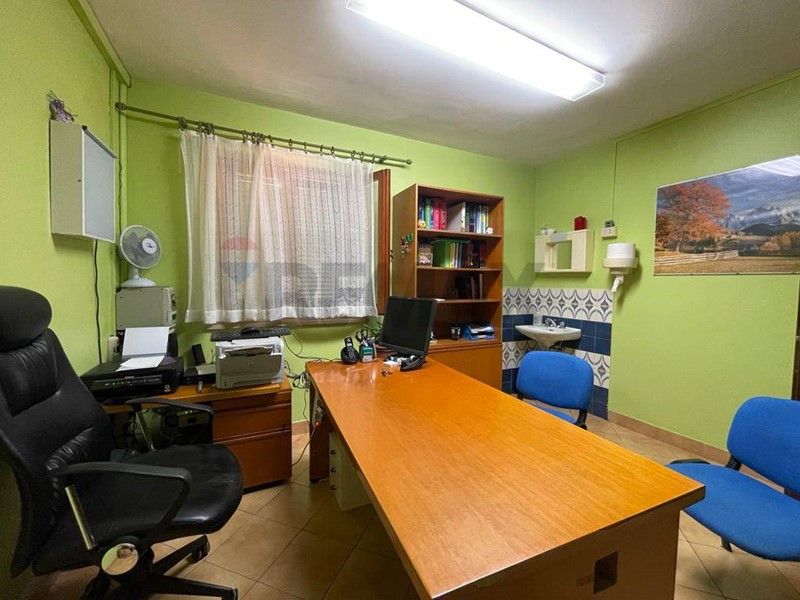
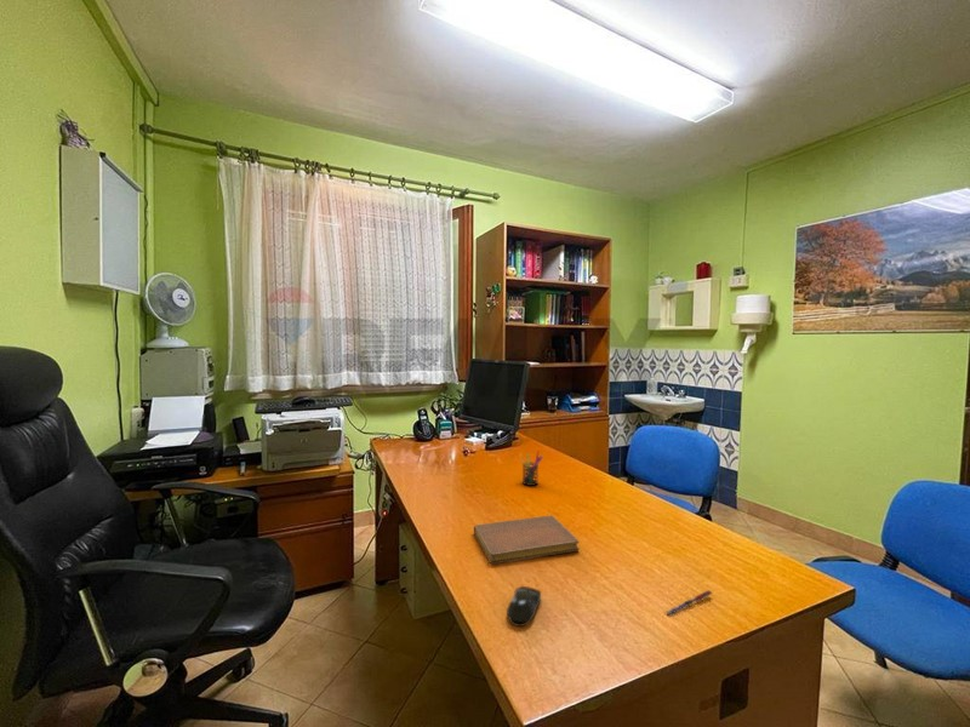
+ pen holder [518,450,543,487]
+ computer mouse [506,585,542,628]
+ pen [663,589,713,617]
+ notebook [473,514,581,565]
